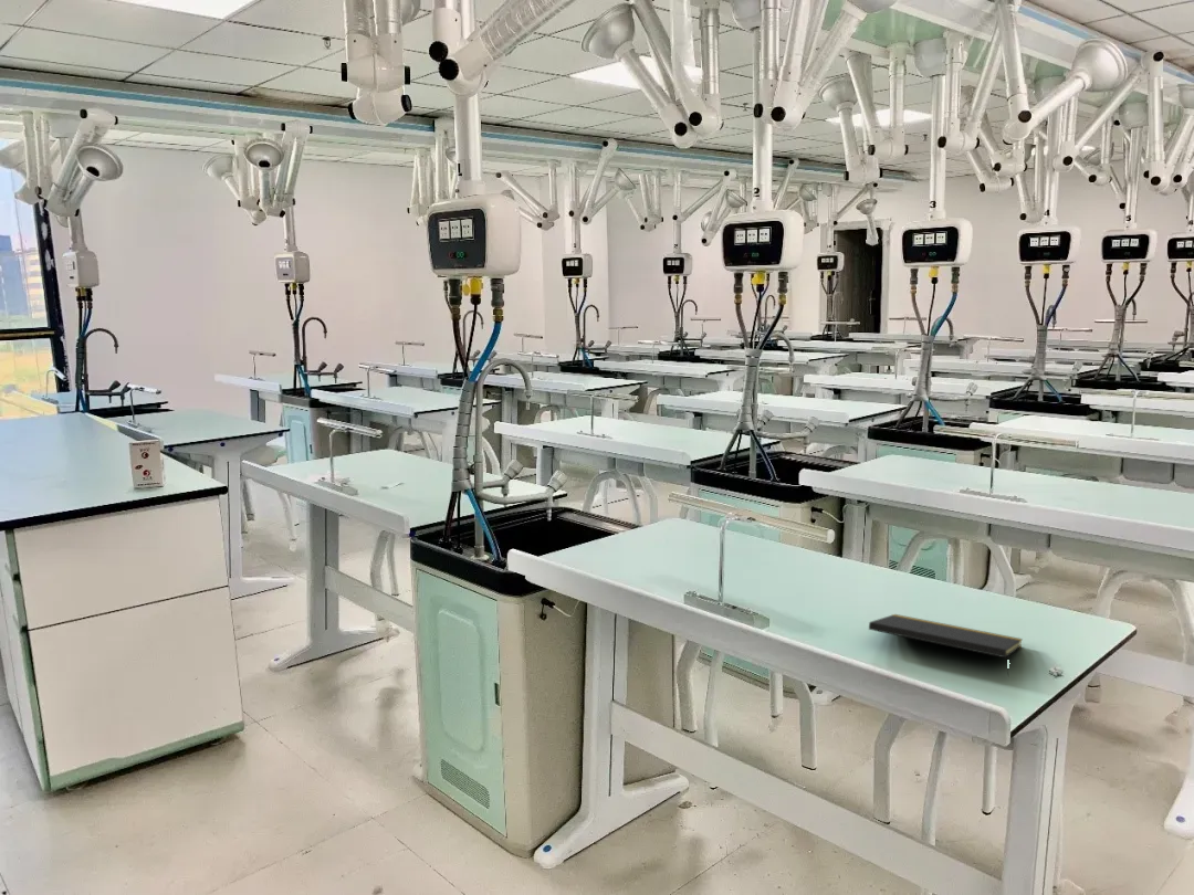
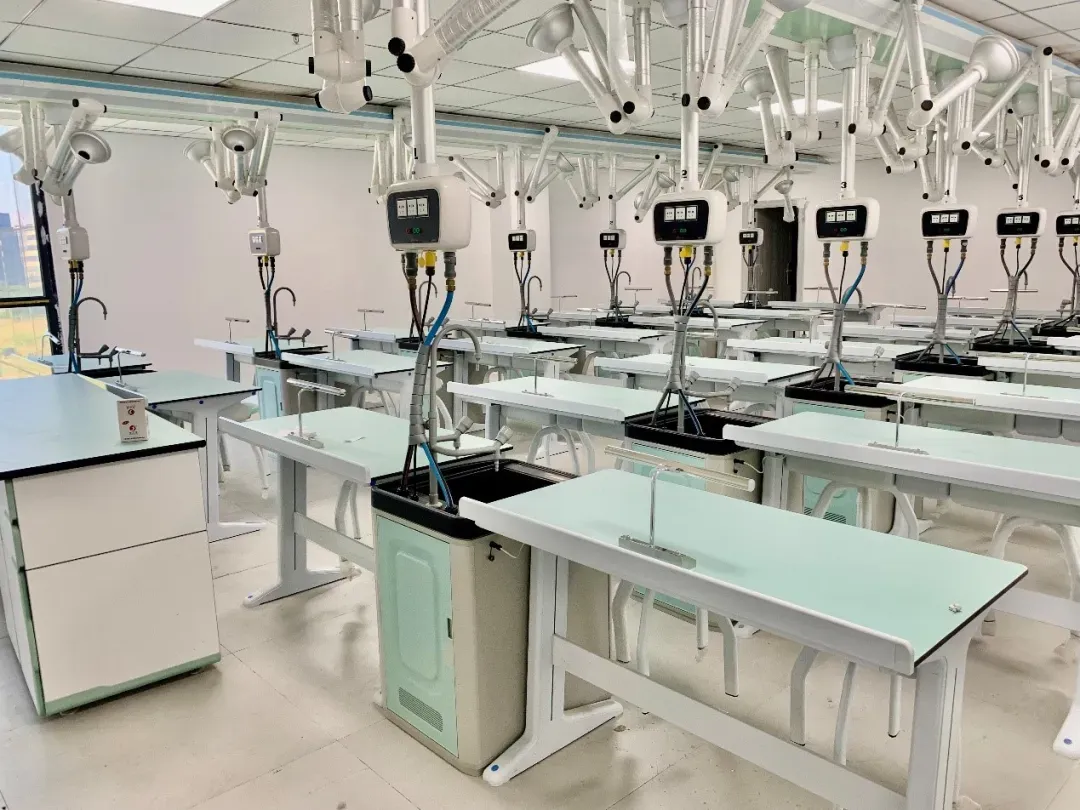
- notepad [868,613,1024,677]
